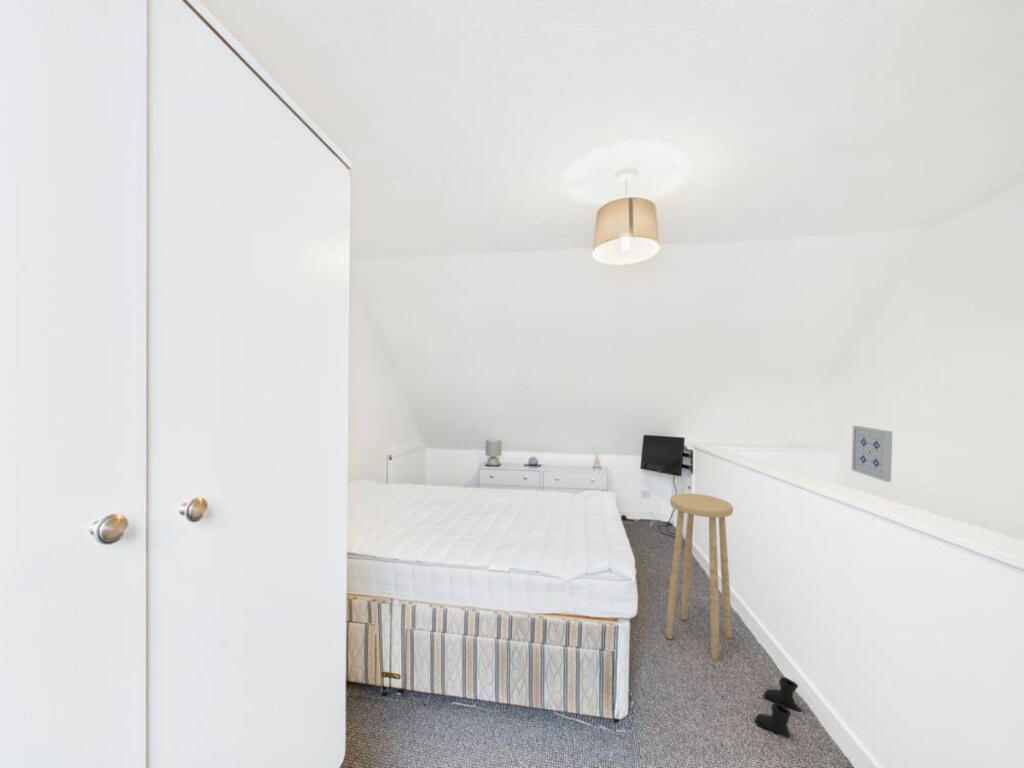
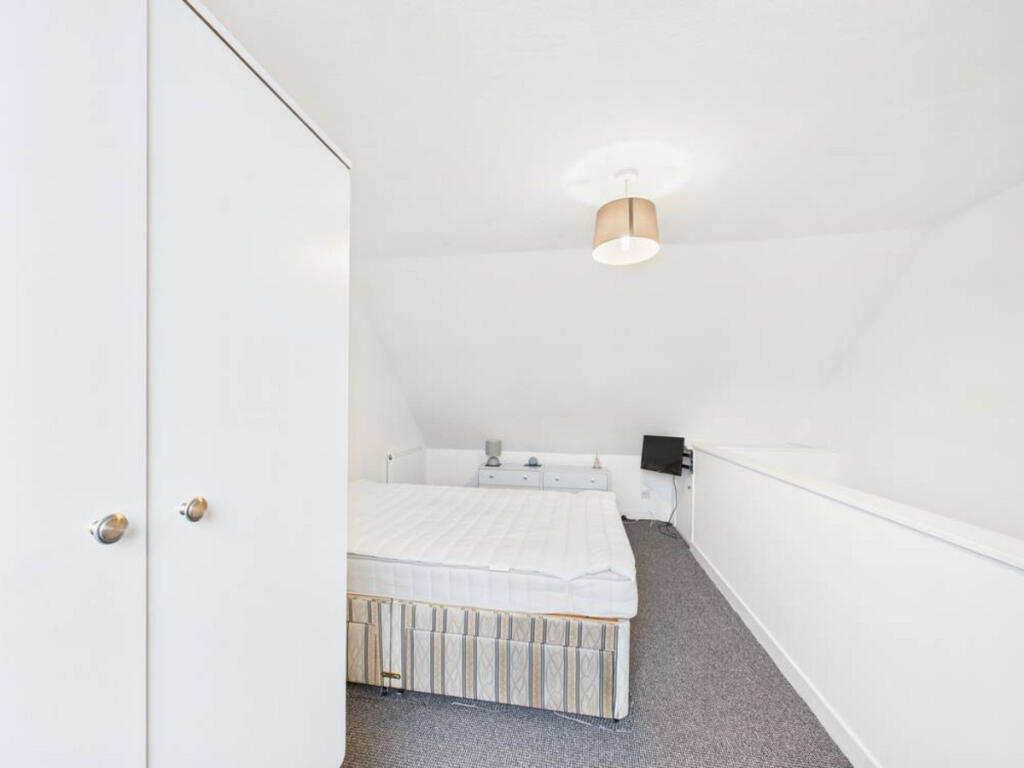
- wall art [851,425,893,483]
- stool [665,492,734,661]
- boots [754,676,803,739]
